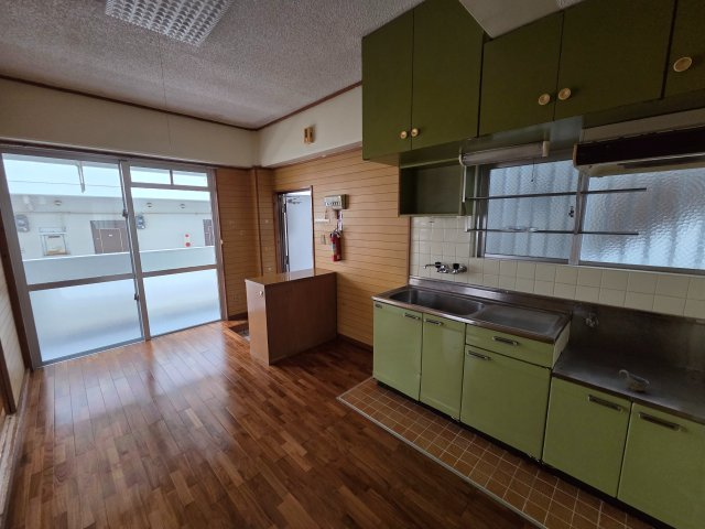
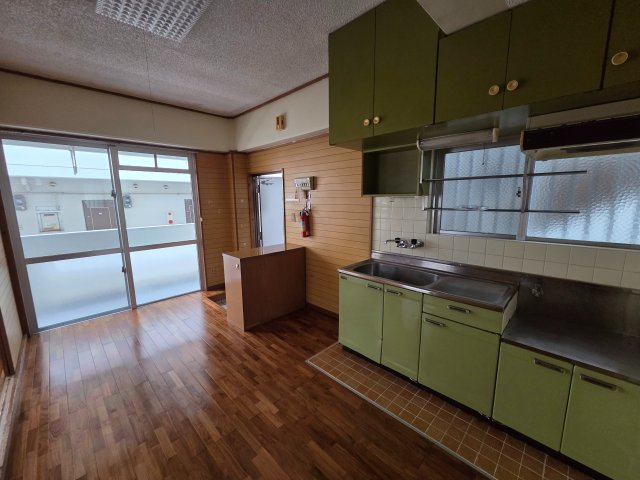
- cup [618,369,650,392]
